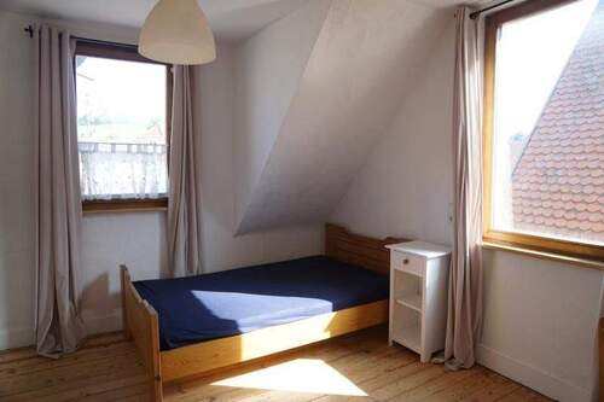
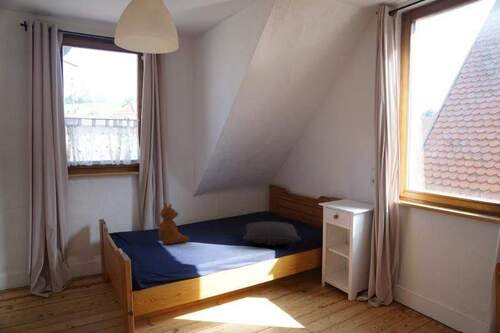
+ teddy bear [158,201,190,245]
+ pillow [242,220,302,247]
